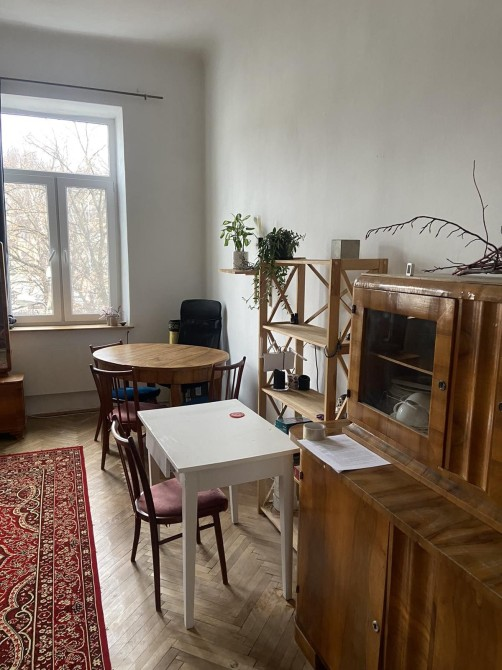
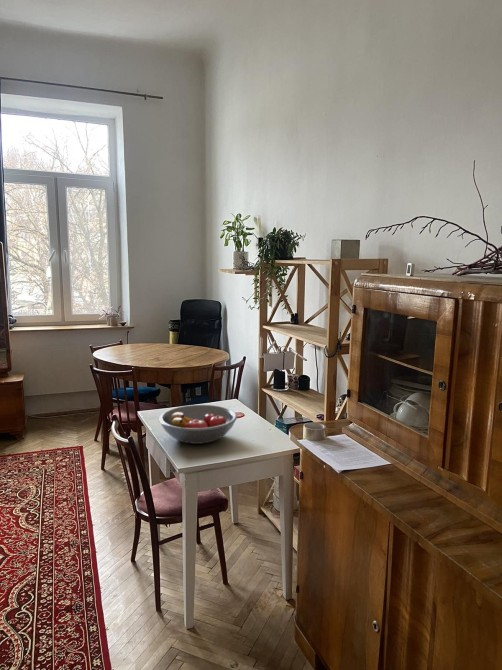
+ fruit bowl [158,404,238,445]
